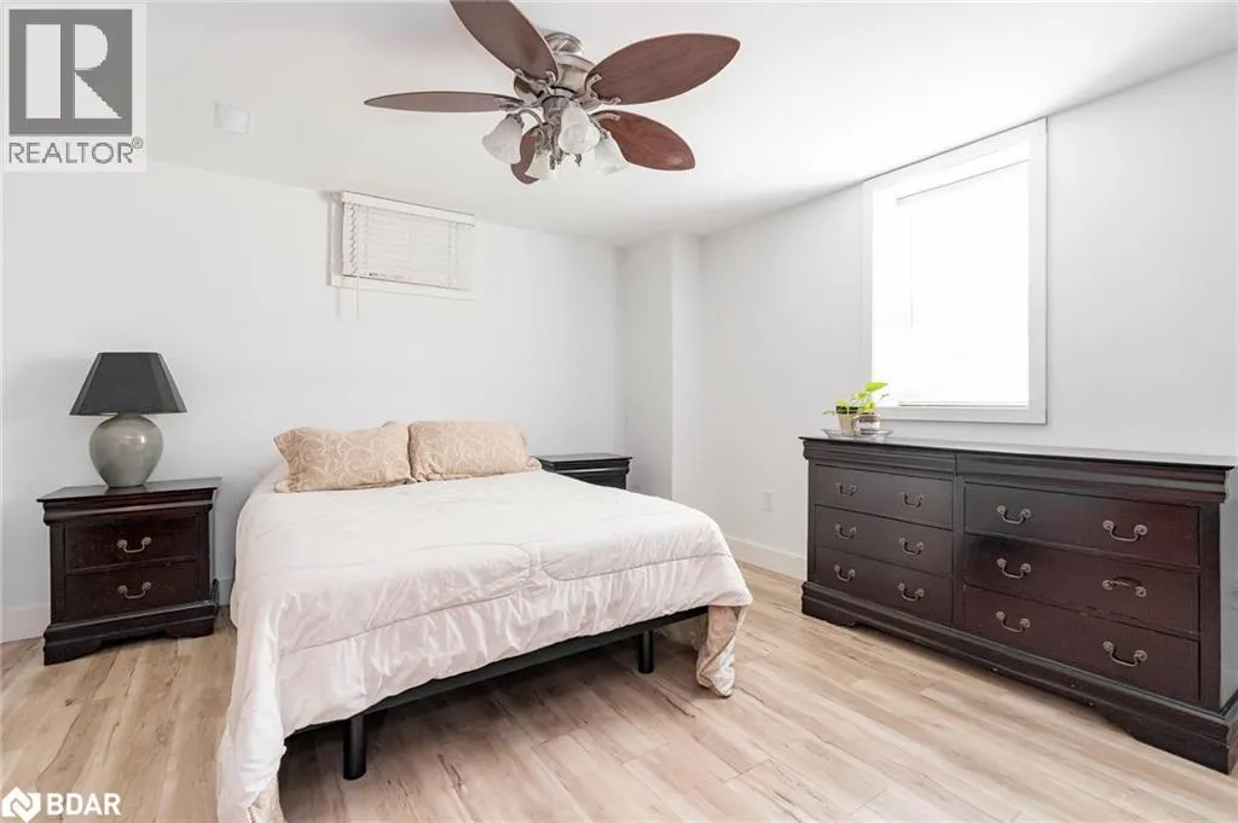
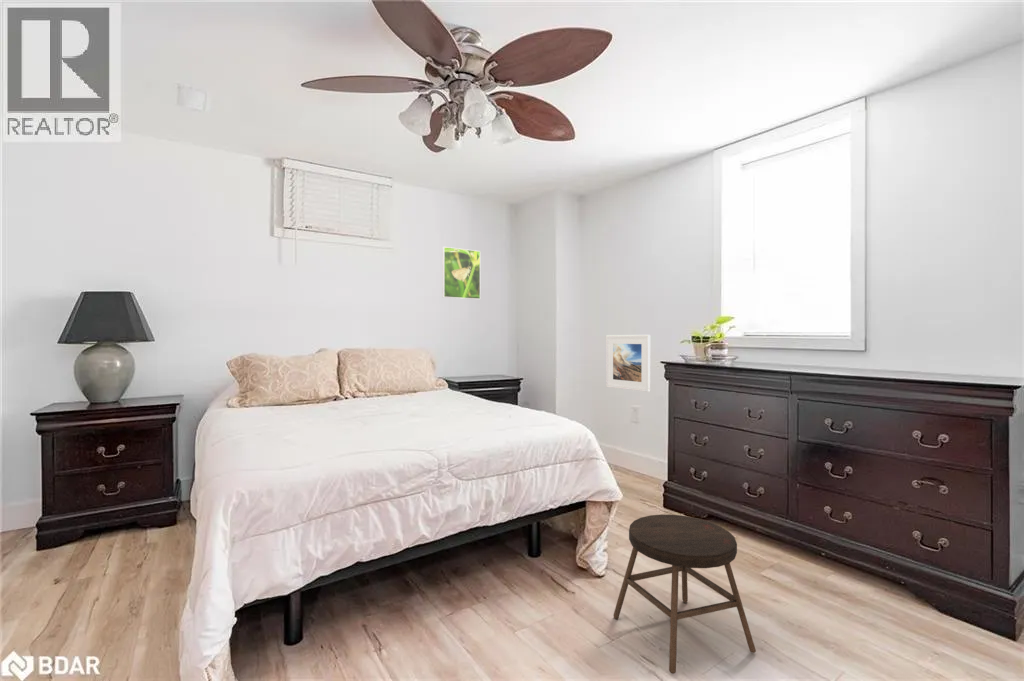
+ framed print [605,334,651,393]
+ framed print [441,246,481,300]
+ stool [612,513,757,675]
